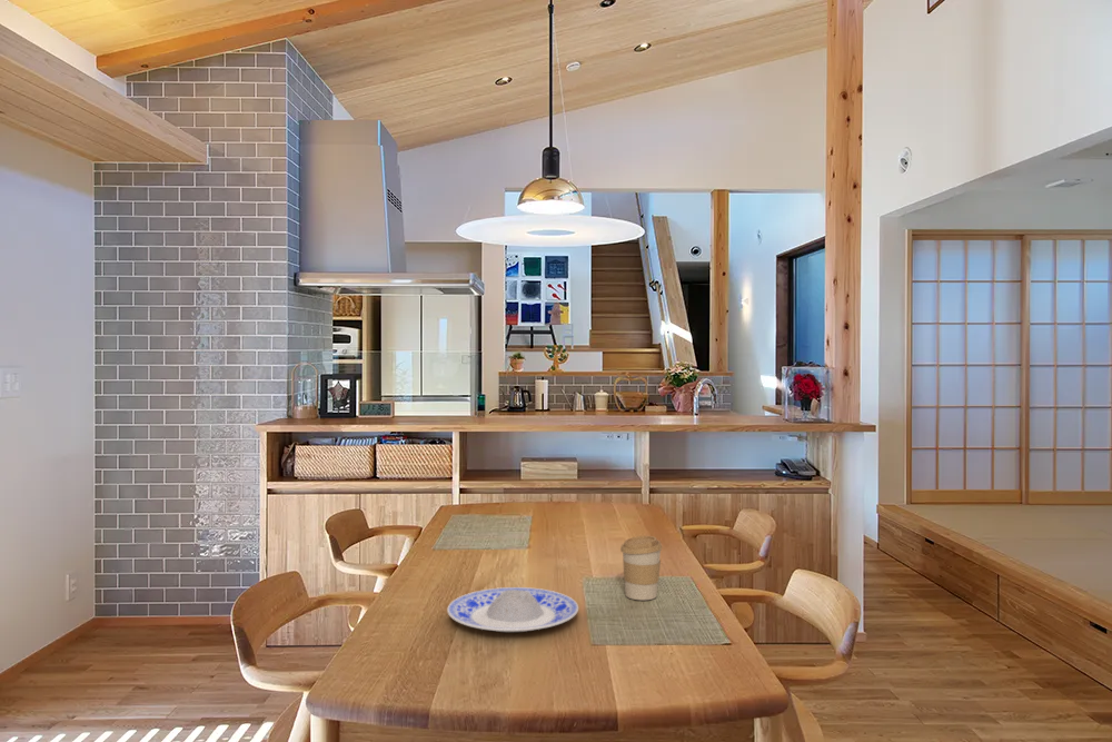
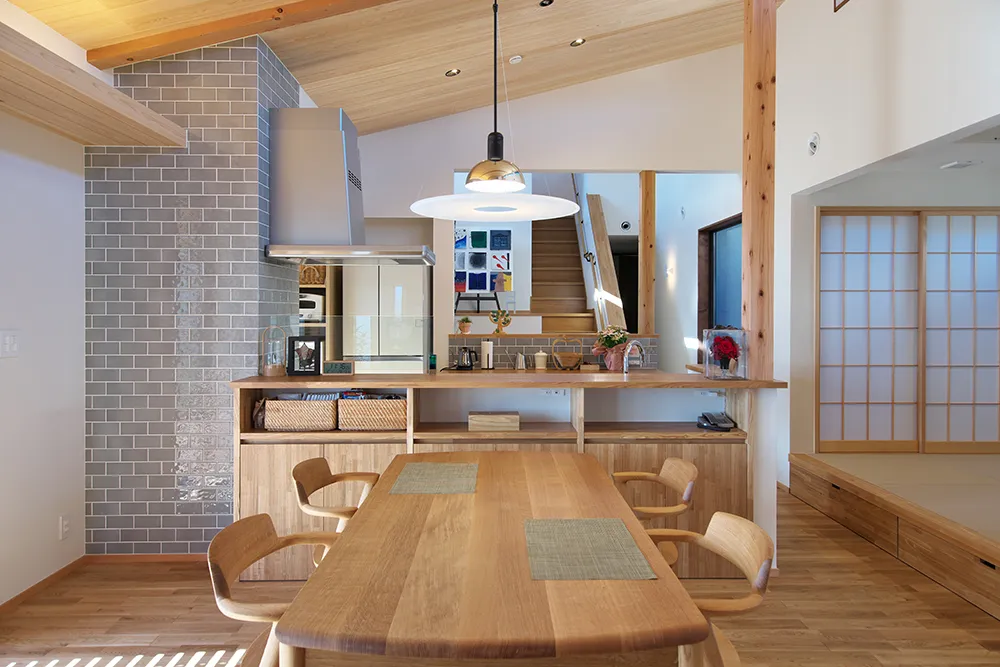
- plate [446,586,579,633]
- coffee cup [619,535,663,601]
